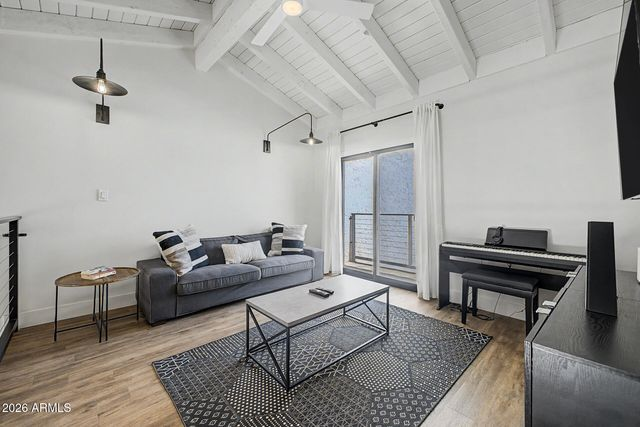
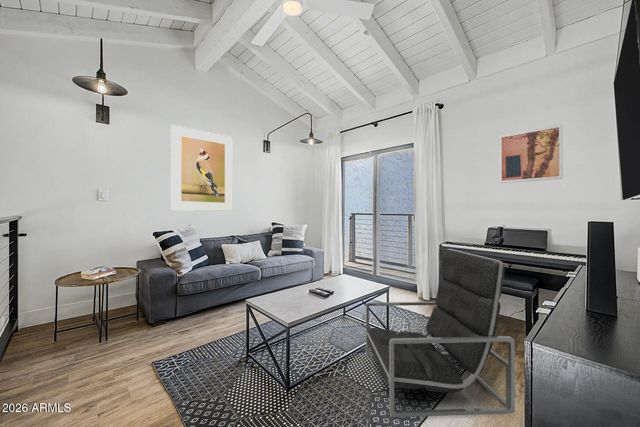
+ lounge chair [365,248,516,418]
+ wall art [498,124,564,184]
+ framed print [170,124,234,212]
